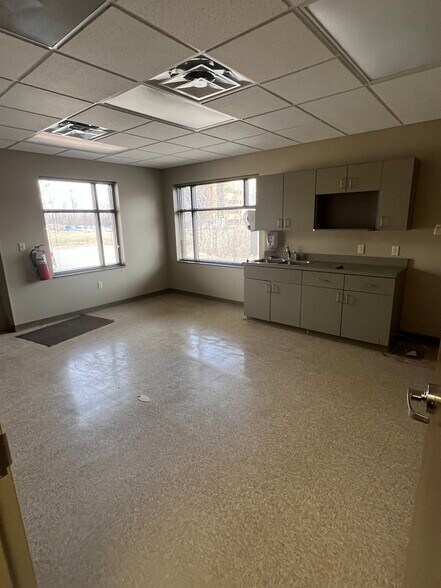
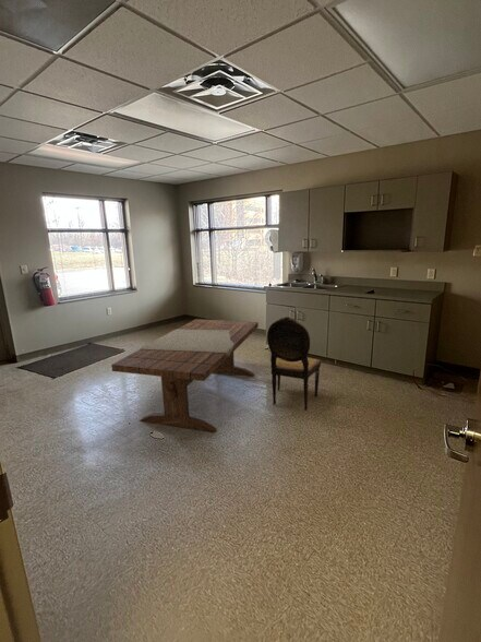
+ dining chair [266,316,322,412]
+ dining table [110,318,260,433]
